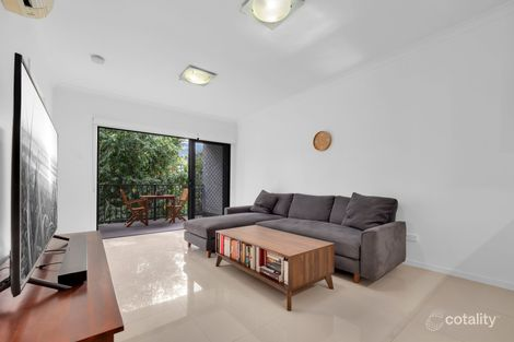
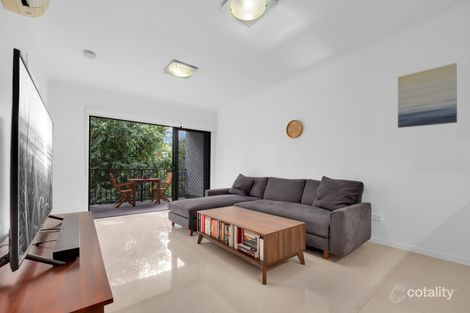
+ wall art [397,62,458,129]
